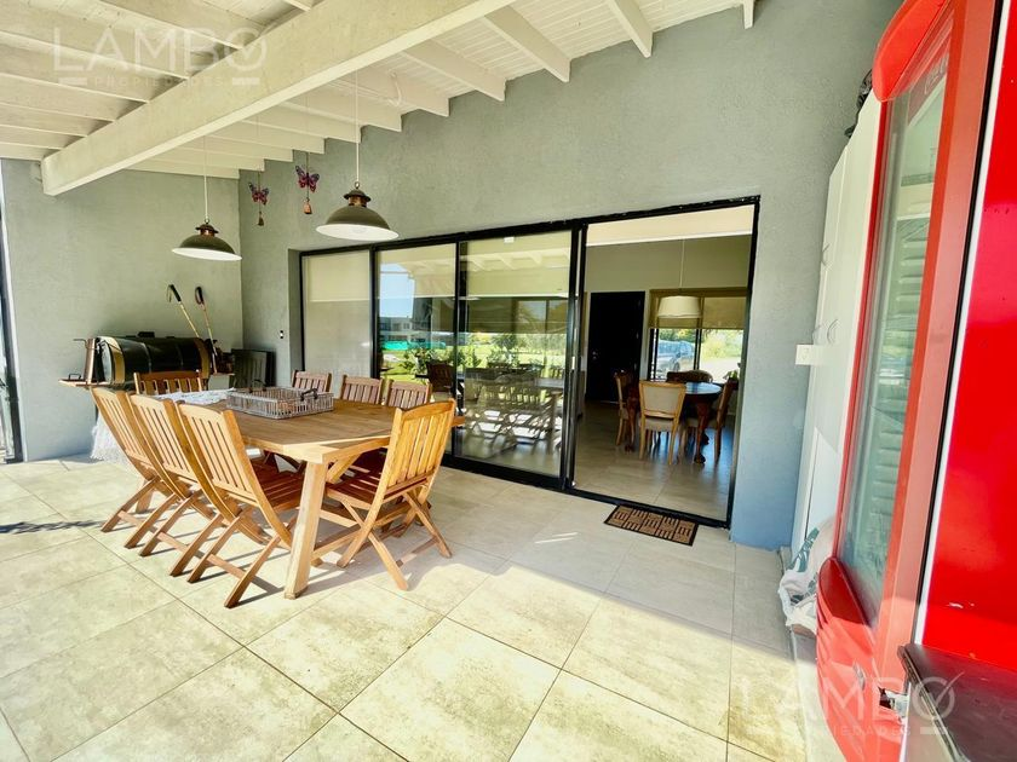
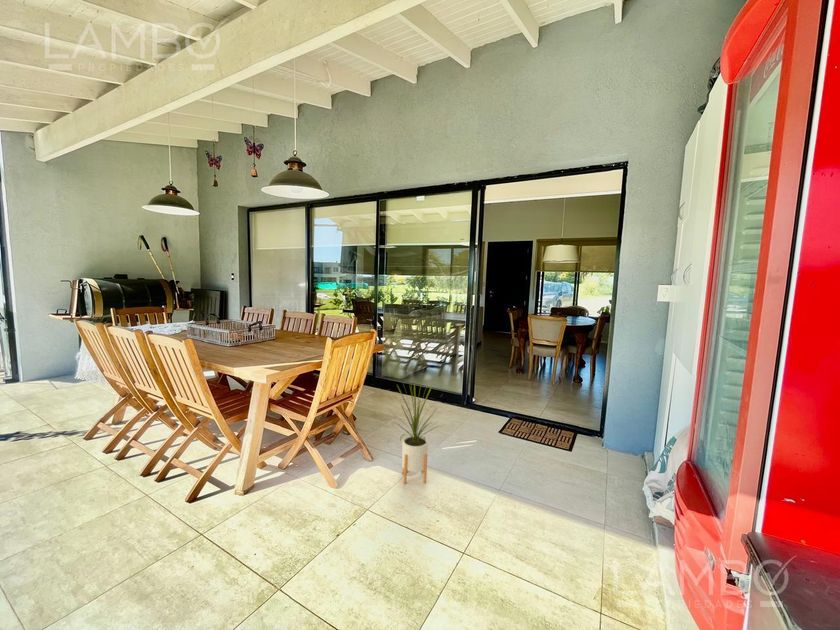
+ house plant [388,379,444,485]
